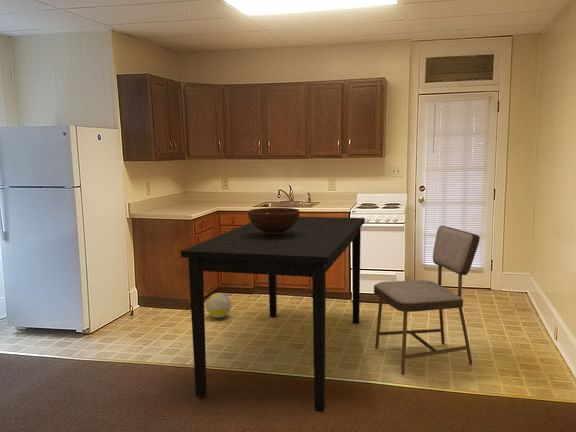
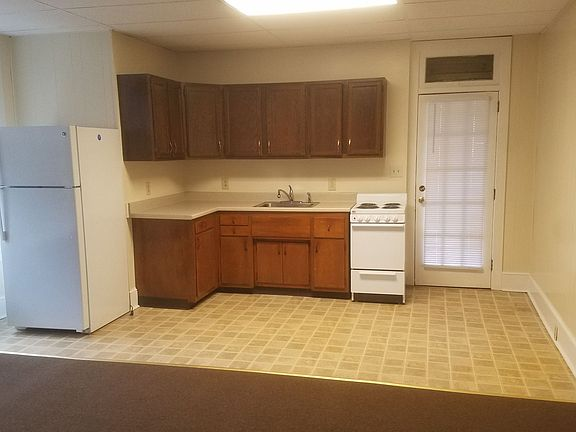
- dining chair [373,225,481,376]
- ball [205,292,232,319]
- fruit bowl [247,207,300,235]
- dining table [180,216,366,413]
